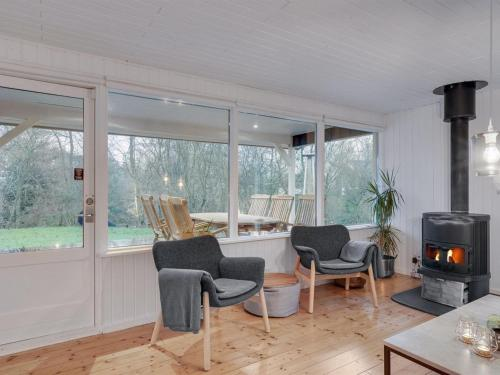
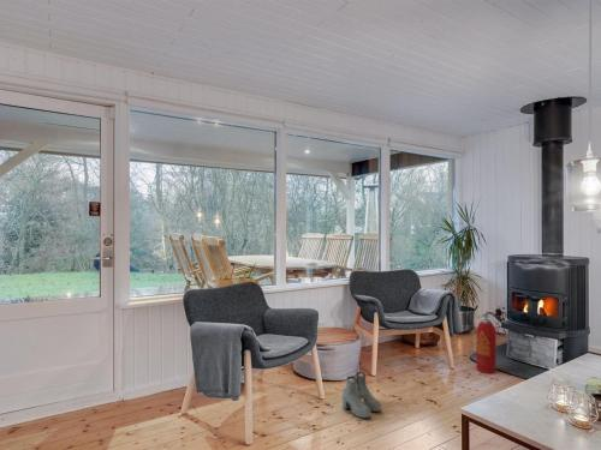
+ fire extinguisher [474,311,504,374]
+ boots [341,371,382,420]
